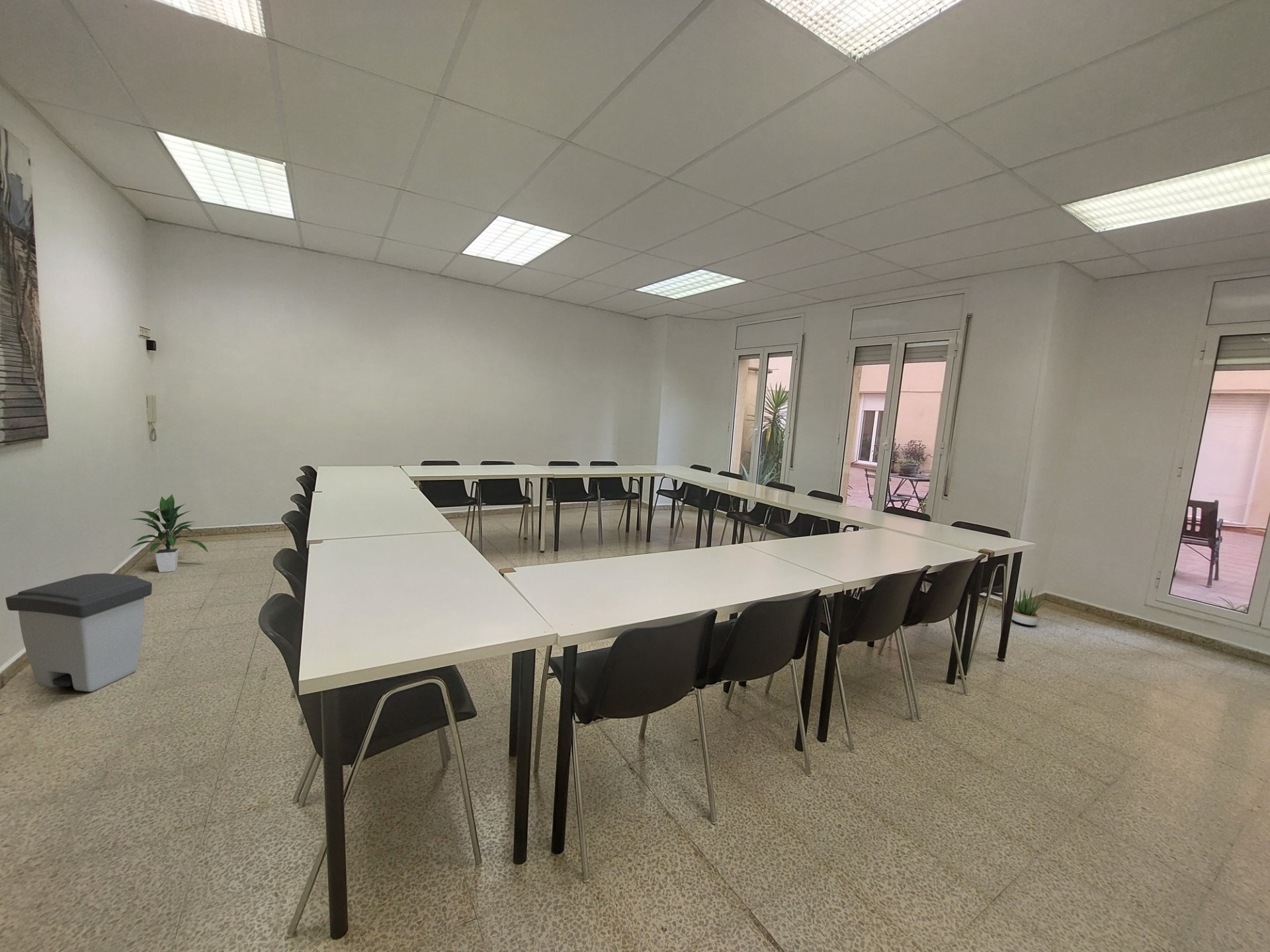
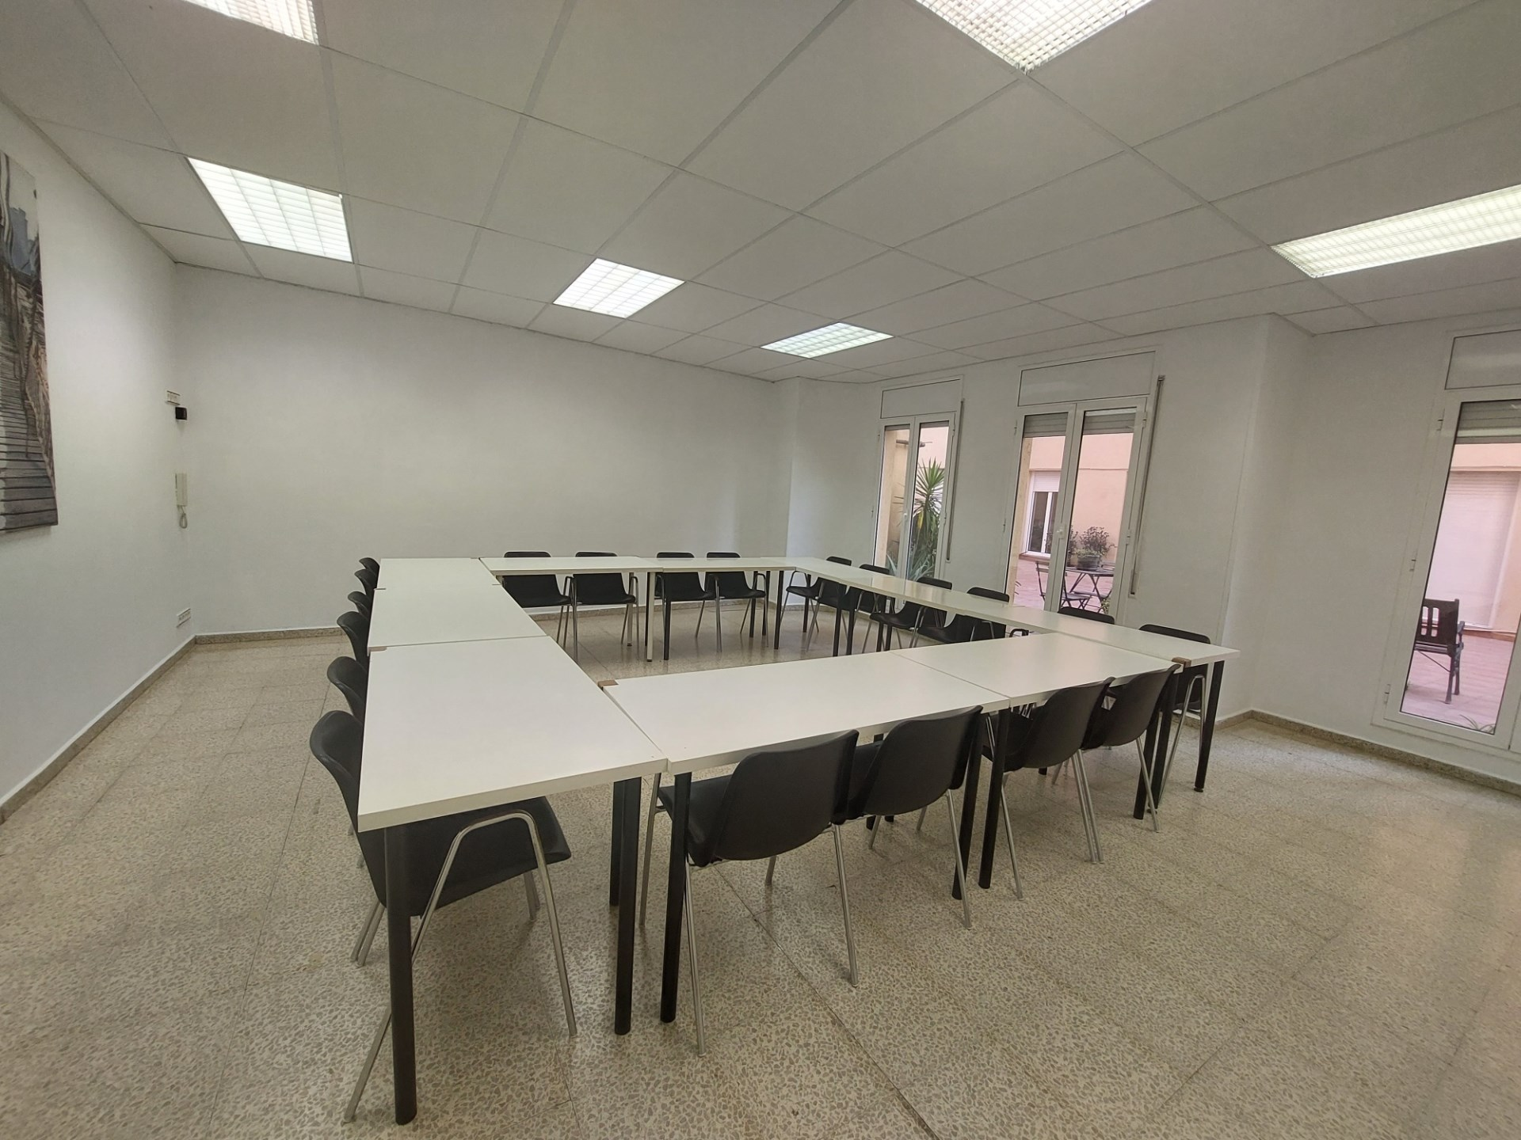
- indoor plant [128,493,209,573]
- trash can [5,573,153,692]
- potted plant [1011,585,1047,627]
